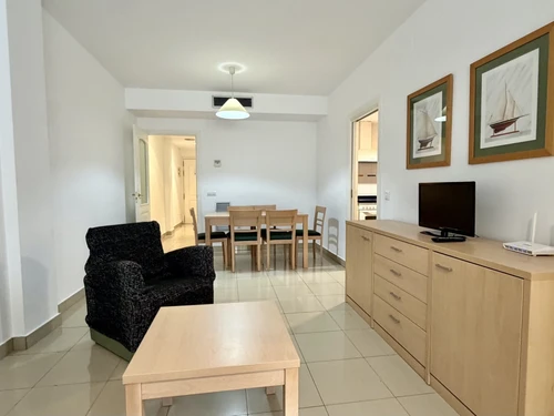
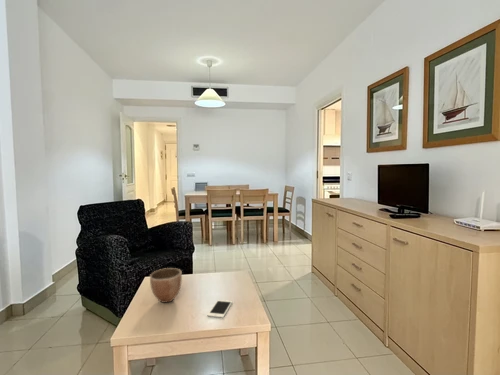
+ cell phone [206,299,233,319]
+ decorative bowl [149,267,183,304]
